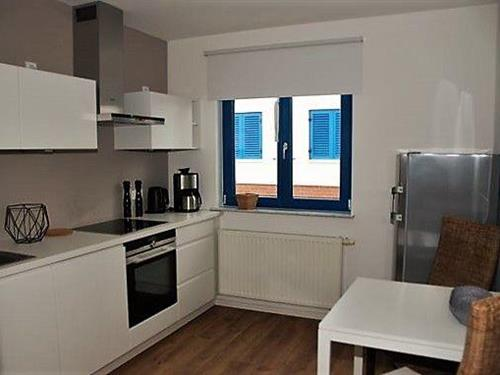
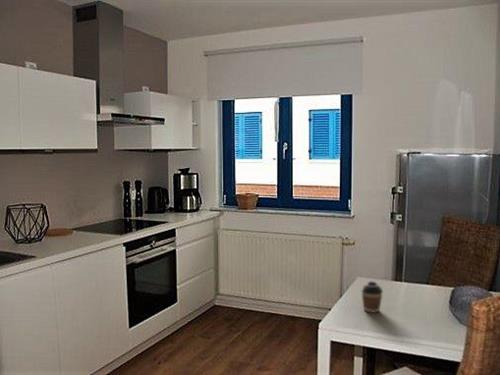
+ coffee cup [360,280,384,314]
